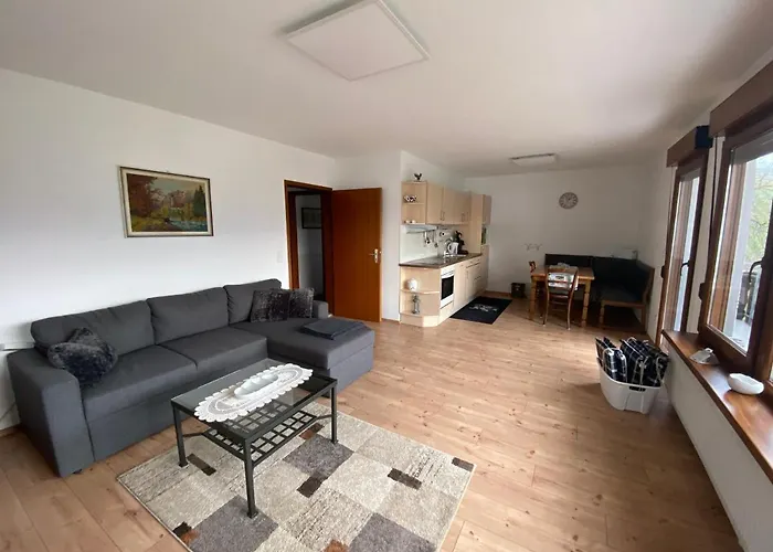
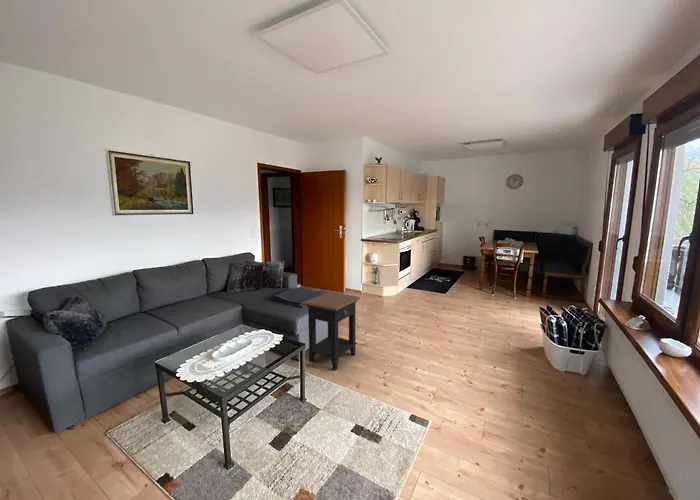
+ side table [302,291,362,371]
